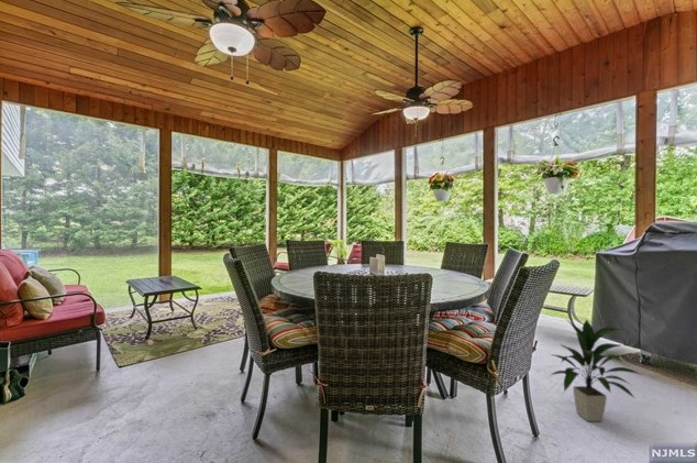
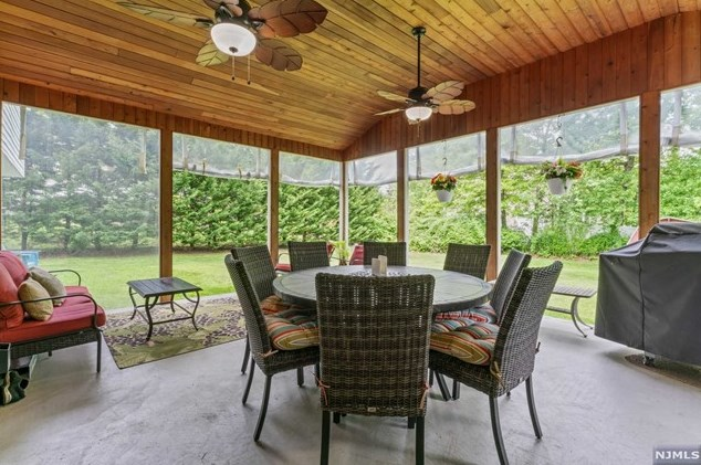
- indoor plant [549,318,646,422]
